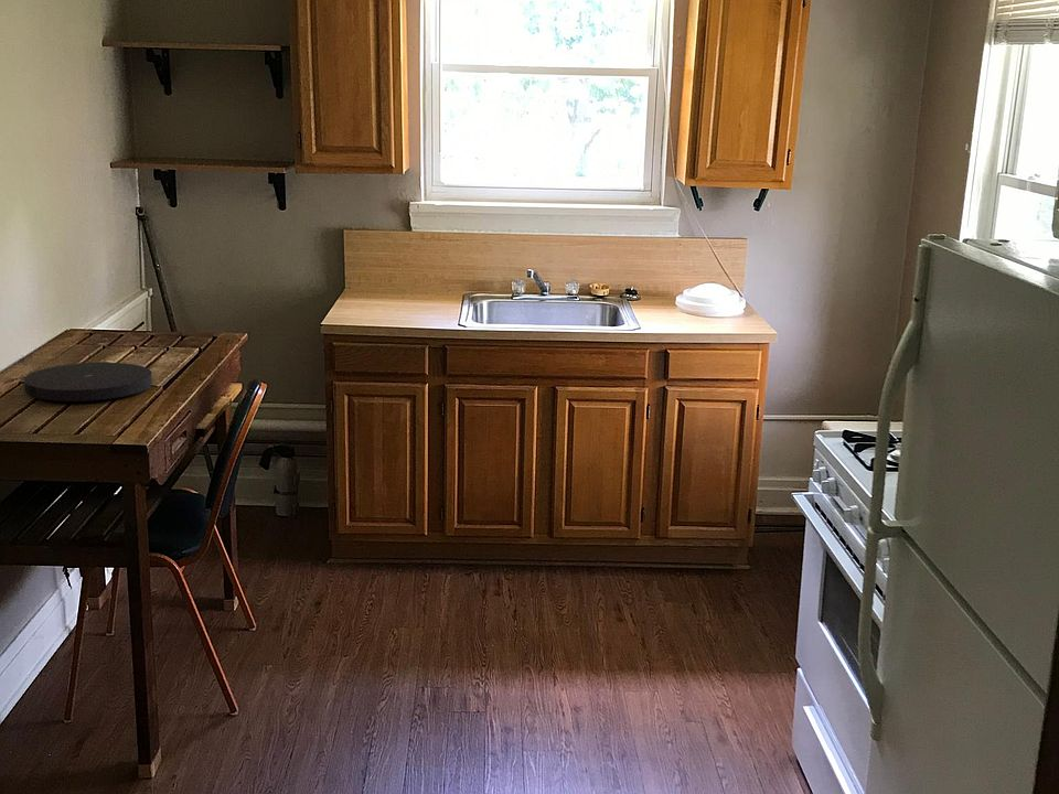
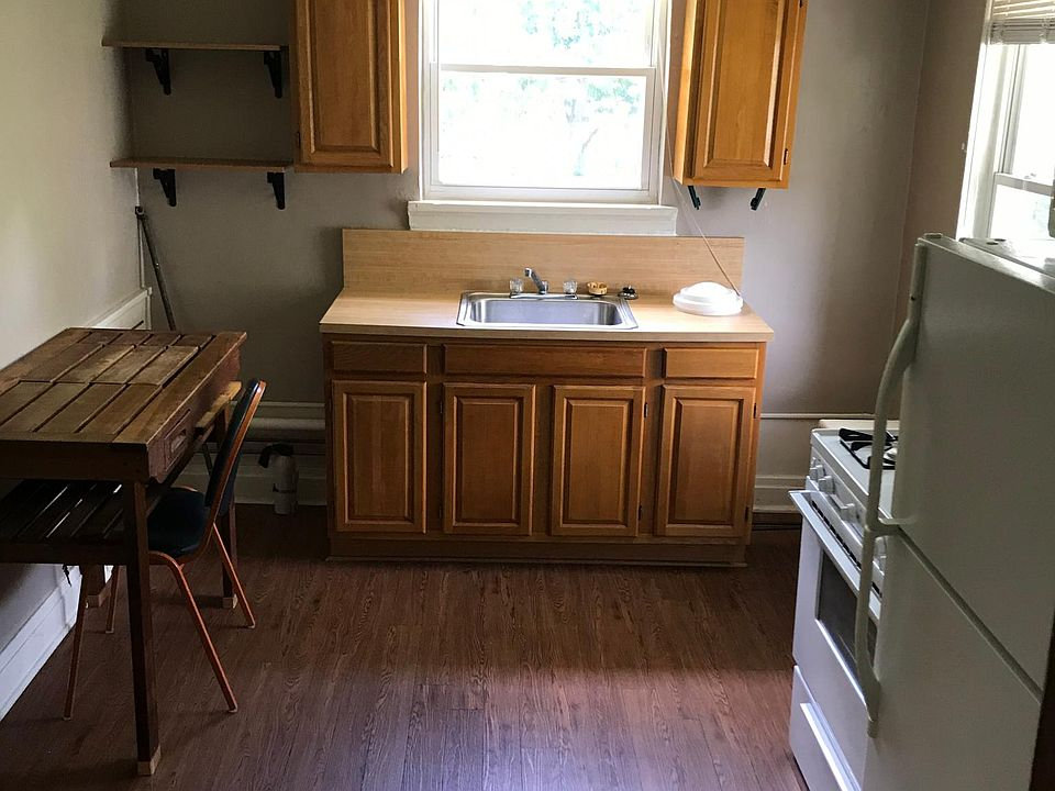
- plate [22,362,153,403]
